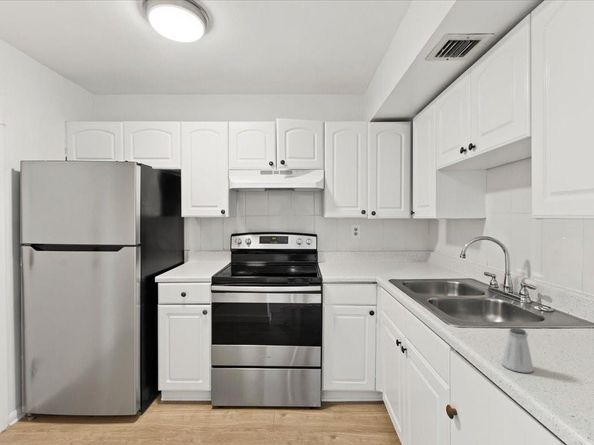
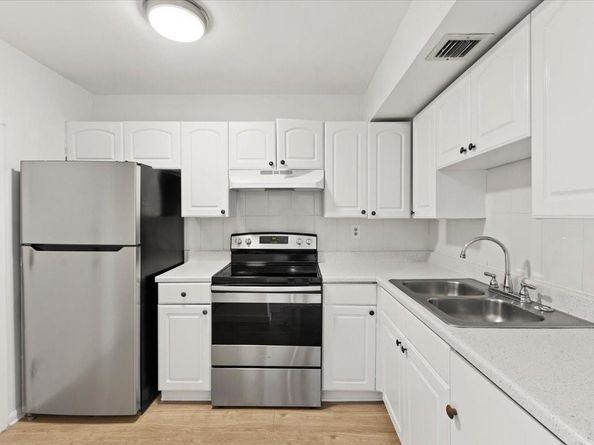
- saltshaker [501,327,535,373]
